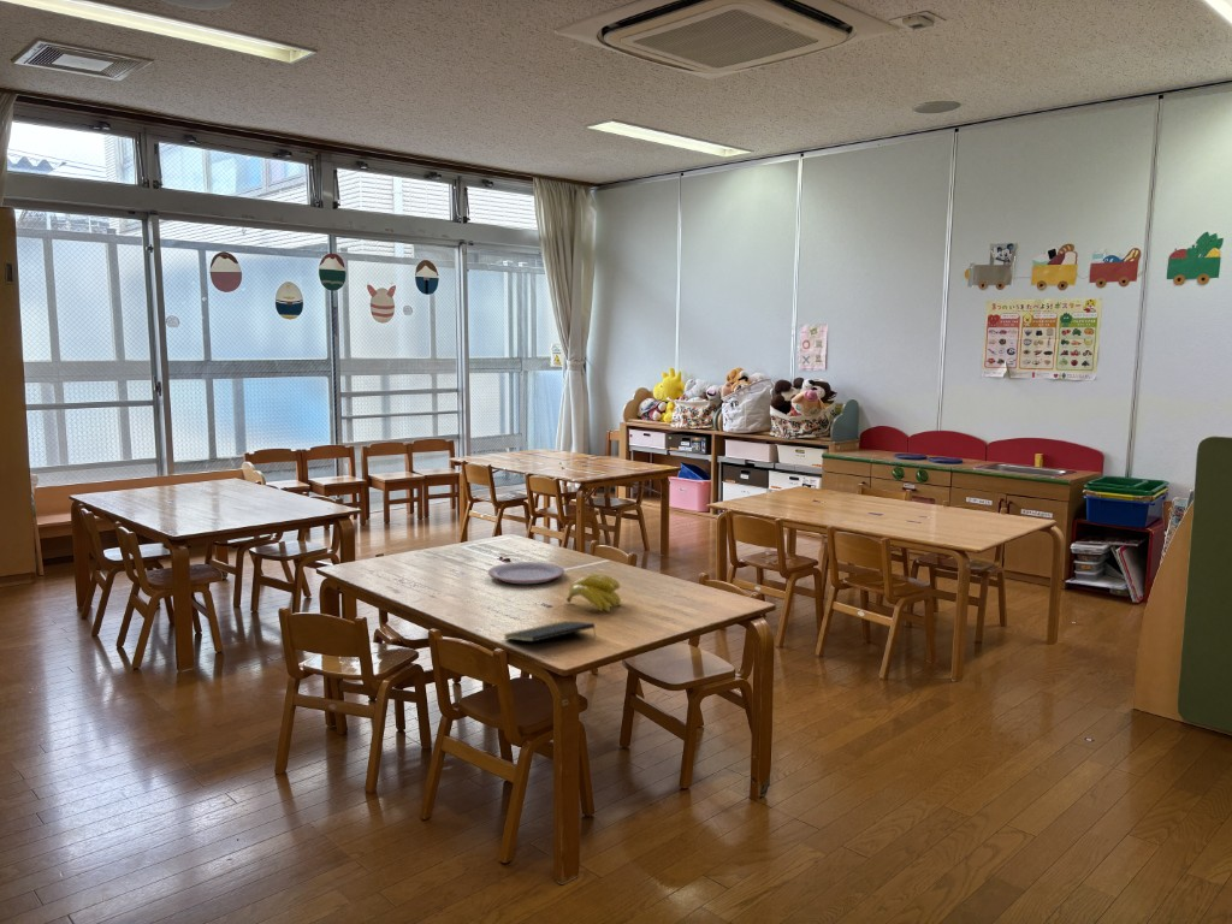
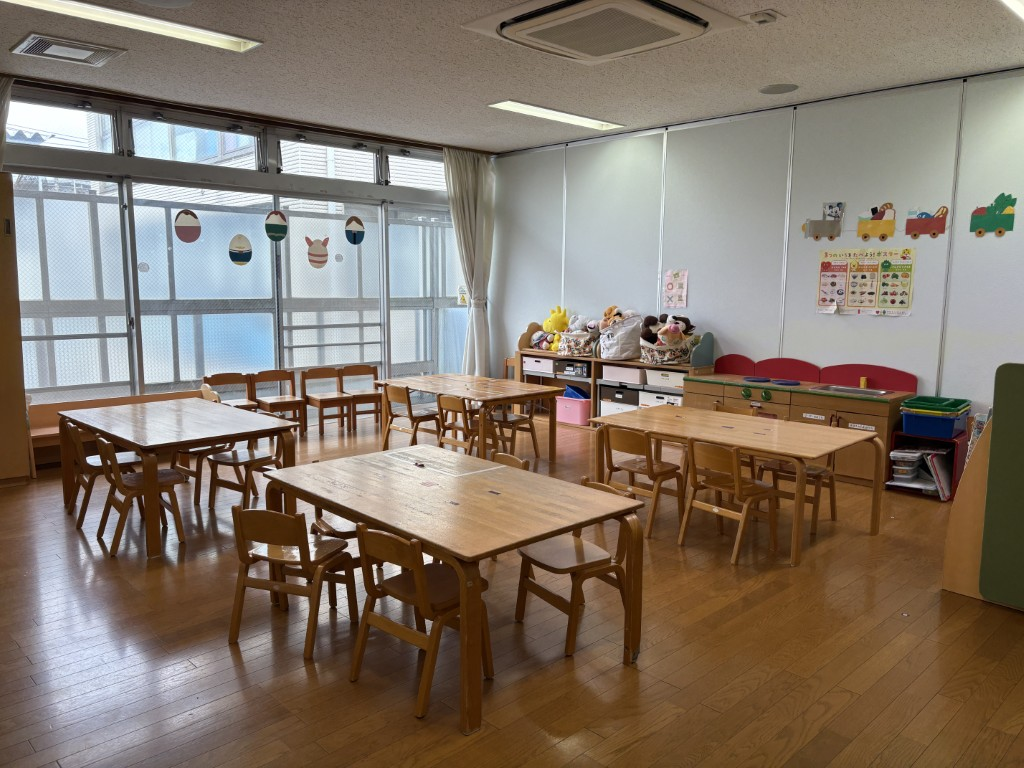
- notepad [503,620,597,642]
- plate [487,561,565,585]
- banana [565,573,622,614]
